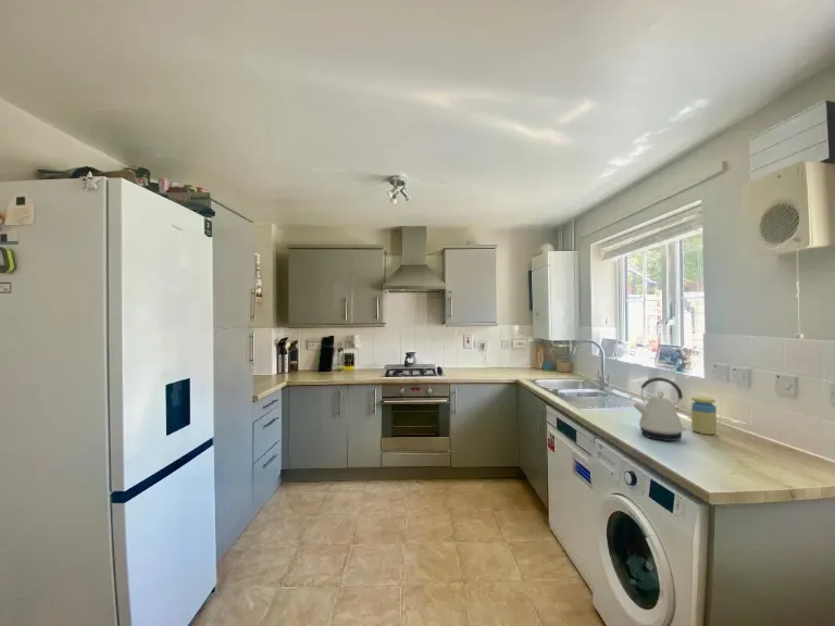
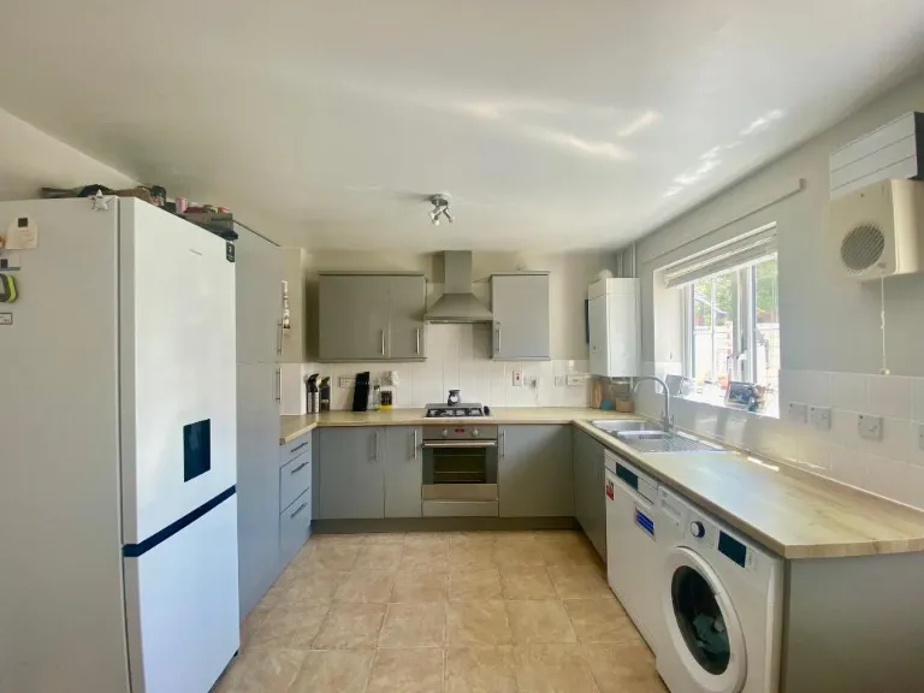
- jar [690,396,718,436]
- kettle [632,376,688,442]
